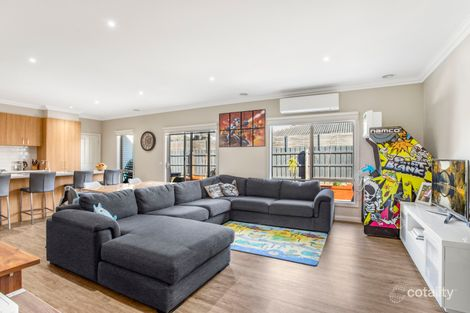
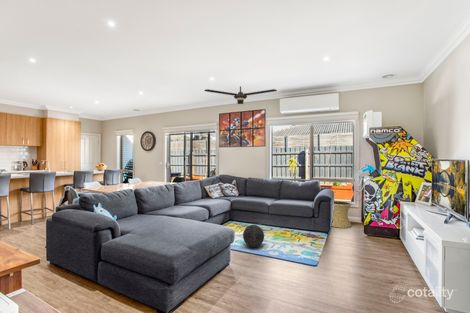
+ ceiling fan [203,85,278,105]
+ side table [331,200,353,229]
+ ball [242,224,265,248]
